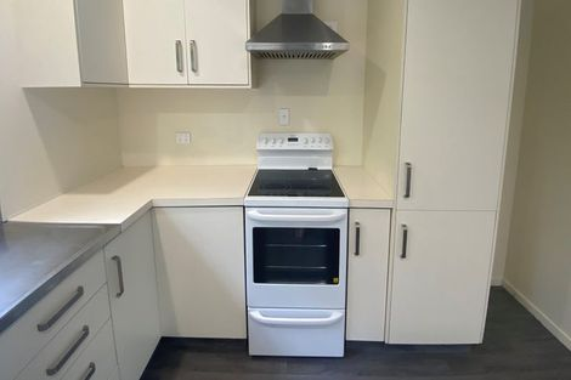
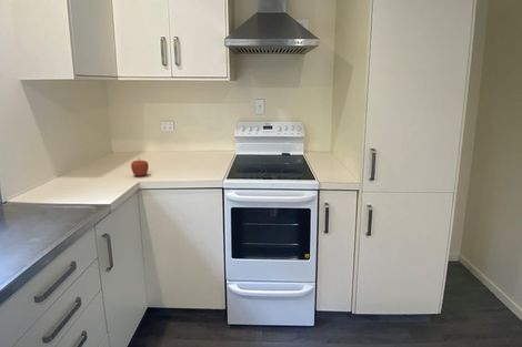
+ fruit [130,156,150,177]
